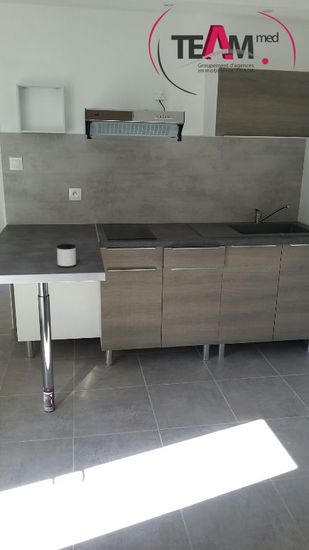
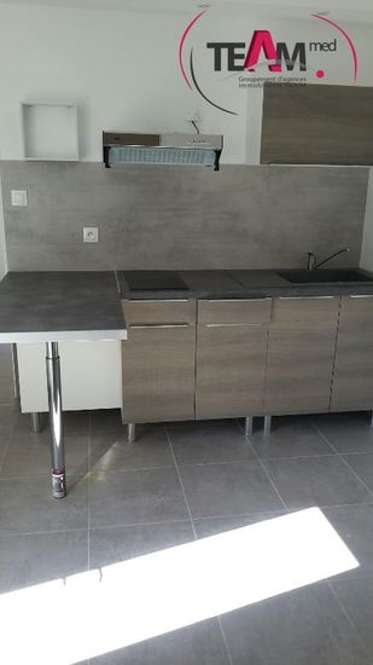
- mug [56,243,77,269]
